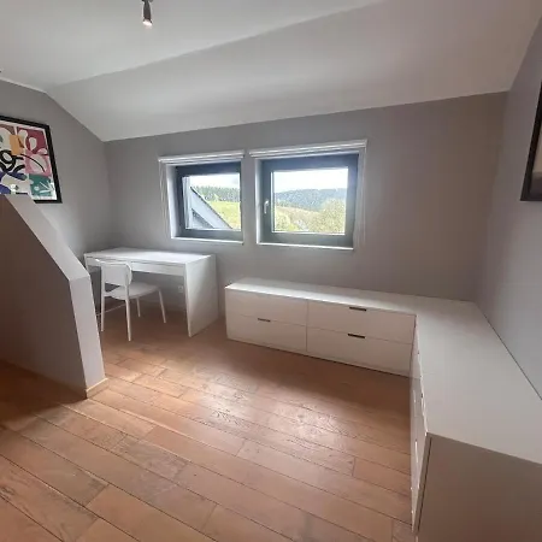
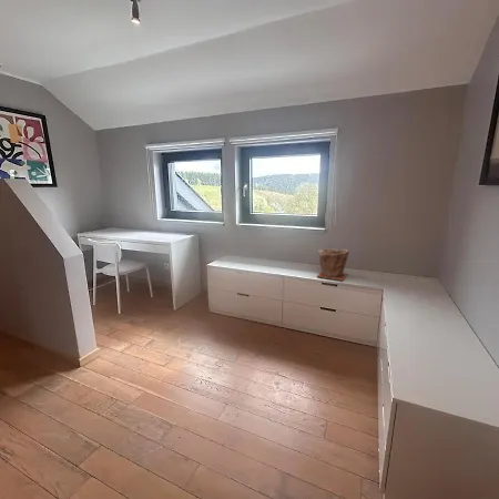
+ plant pot [316,247,350,282]
